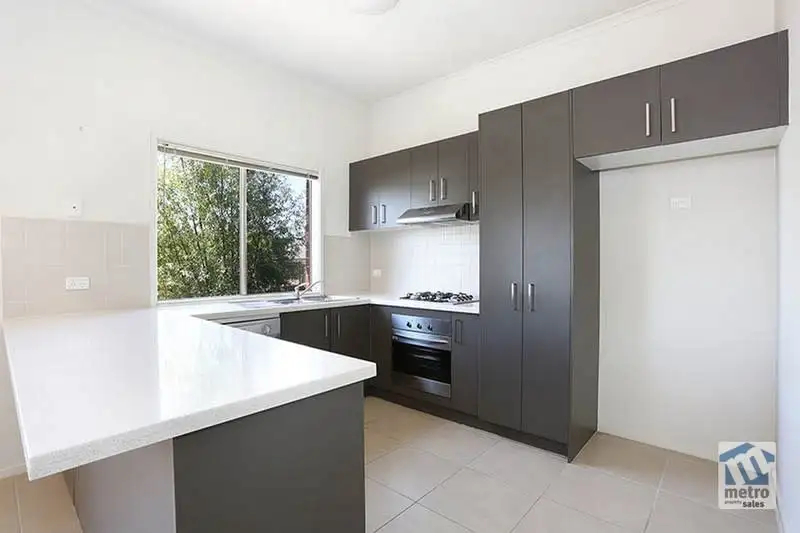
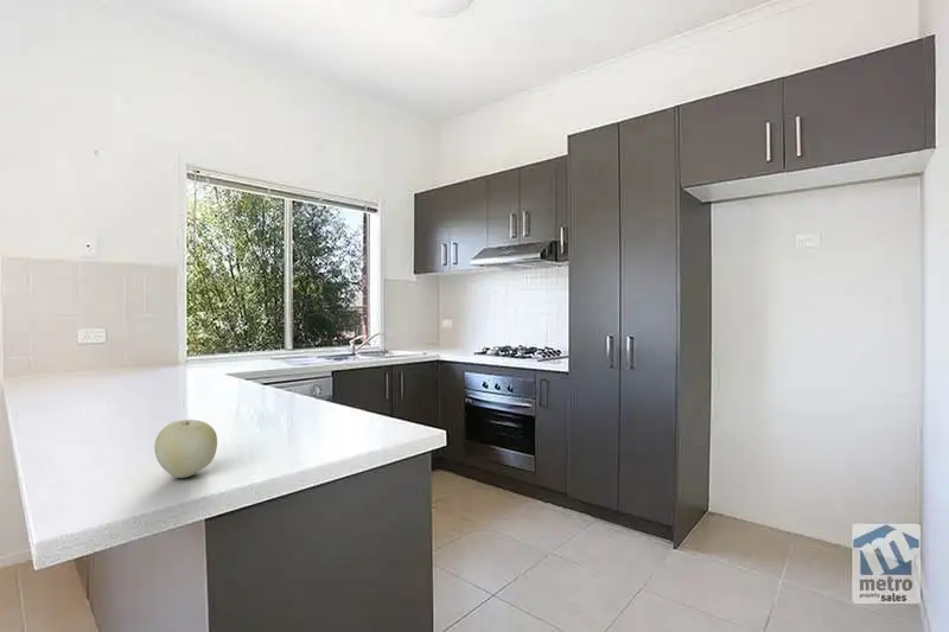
+ fruit [153,419,218,479]
